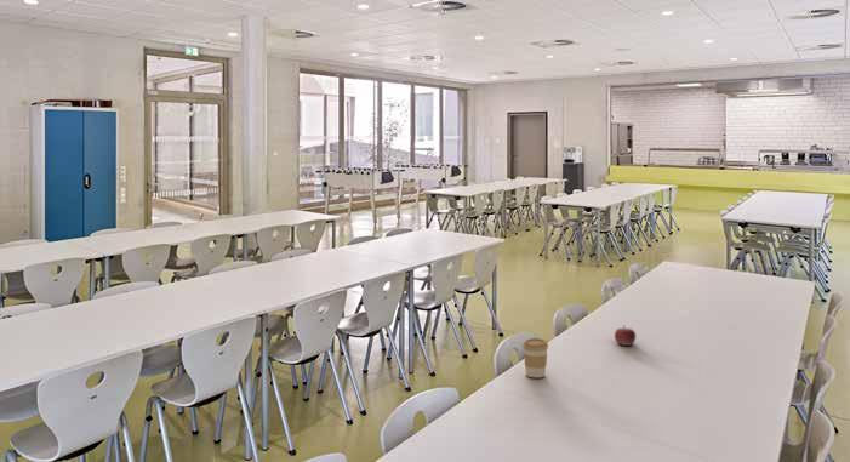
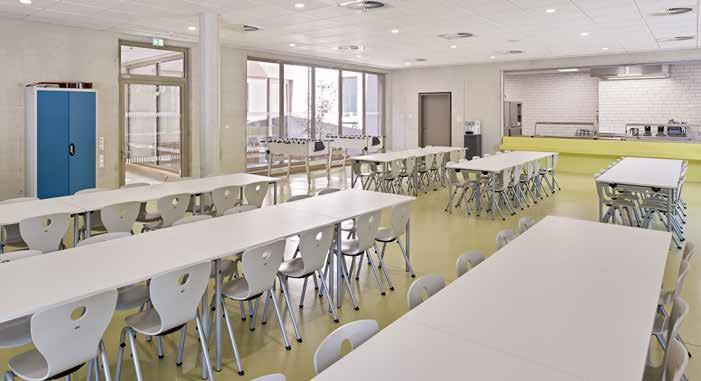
- coffee cup [521,337,549,378]
- fruit [614,324,637,347]
